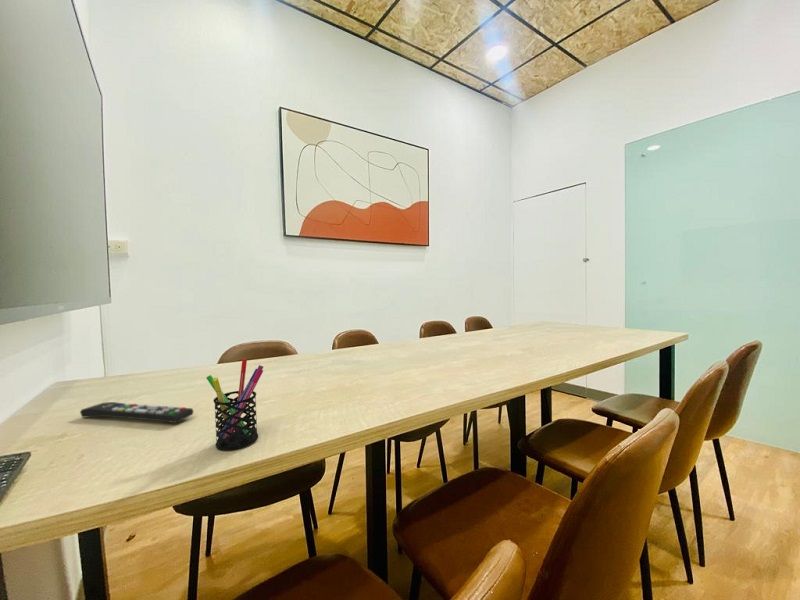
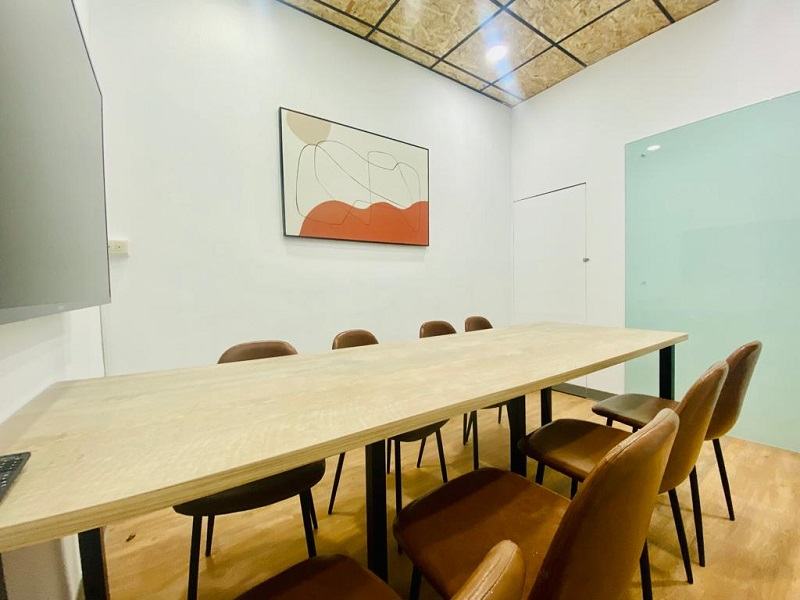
- pen holder [206,358,264,451]
- remote control [79,401,195,424]
